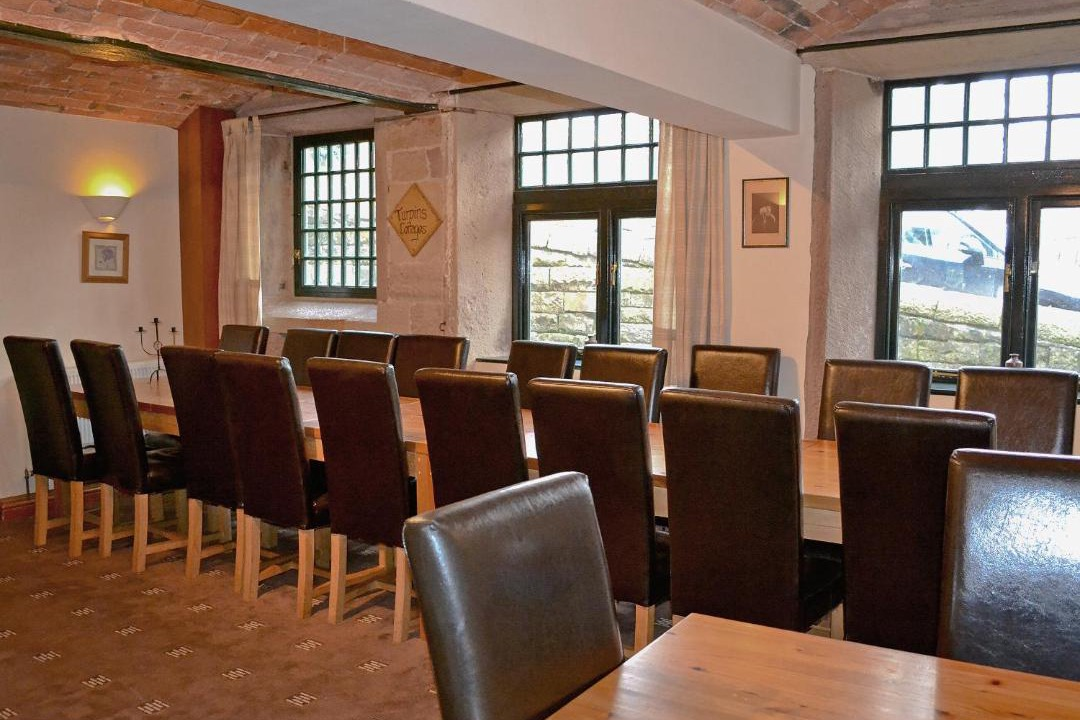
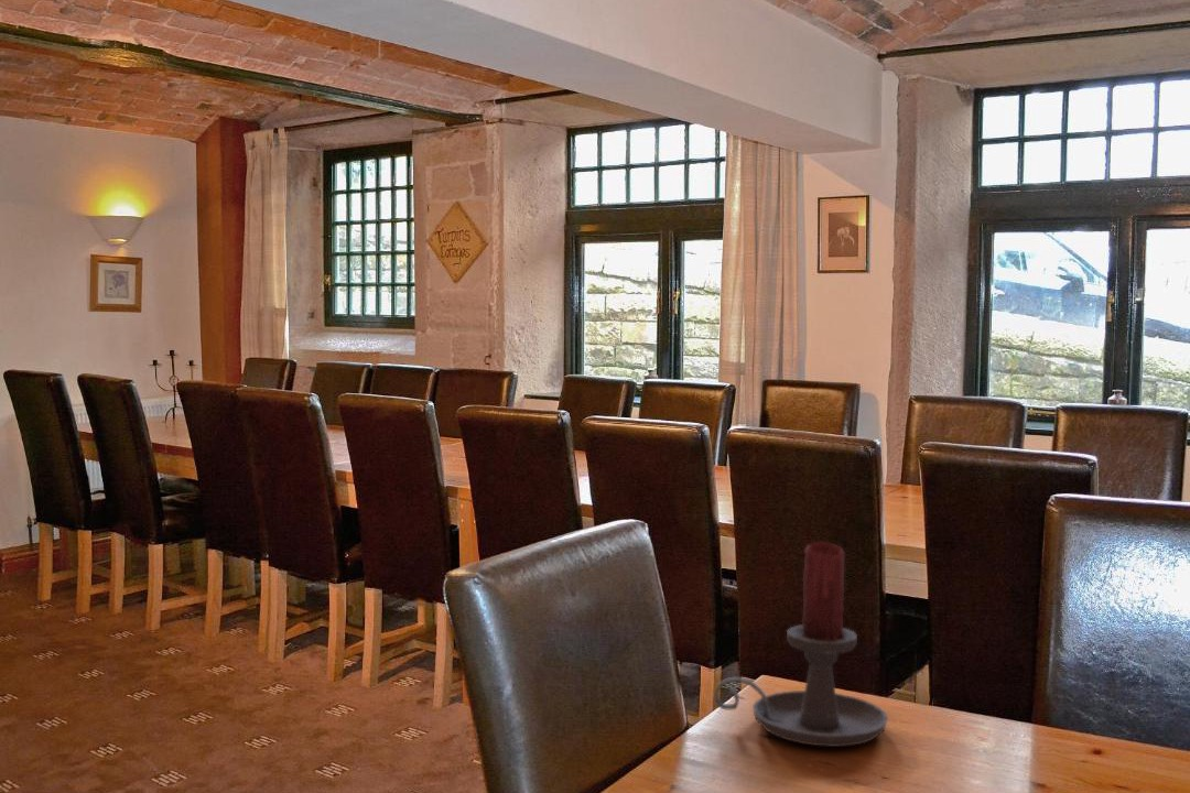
+ candle holder [713,541,889,748]
